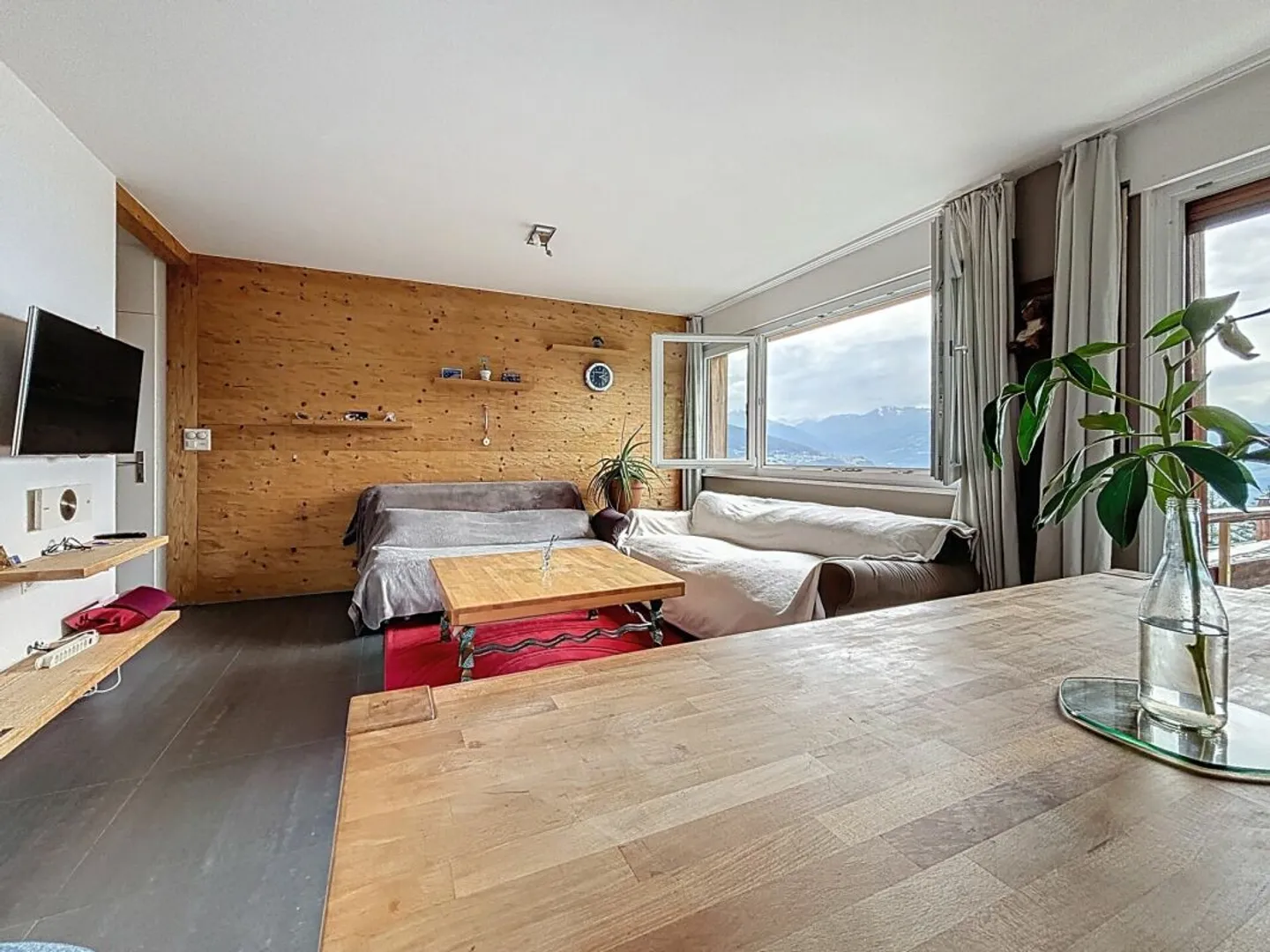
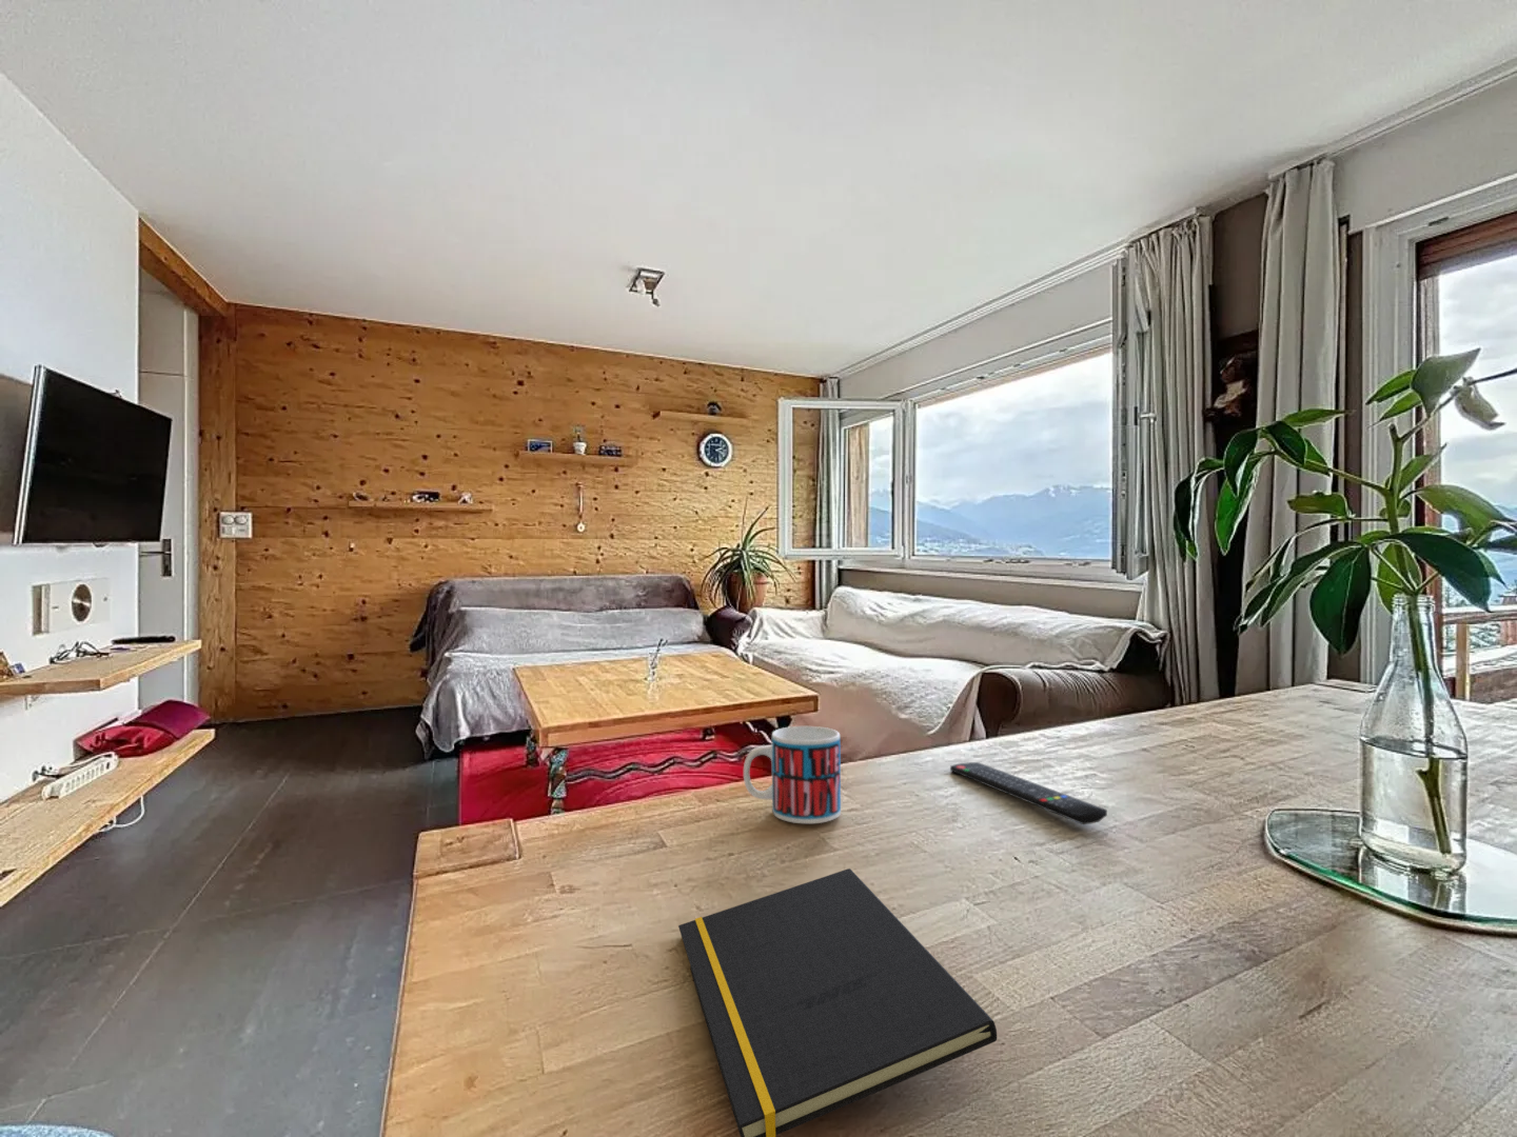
+ mug [743,725,842,824]
+ remote control [950,761,1108,825]
+ notepad [677,867,997,1137]
